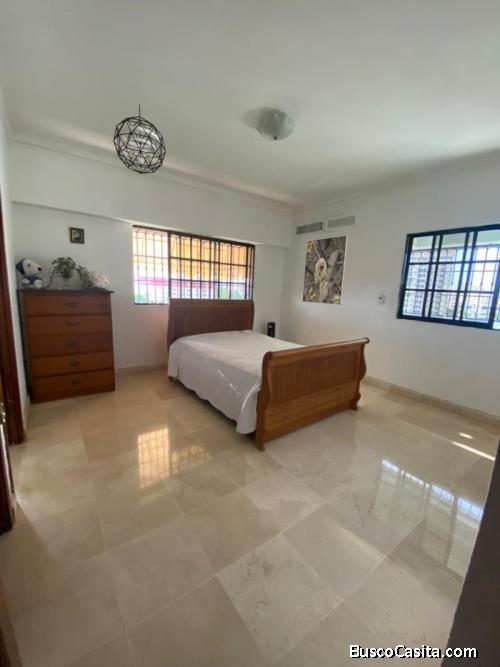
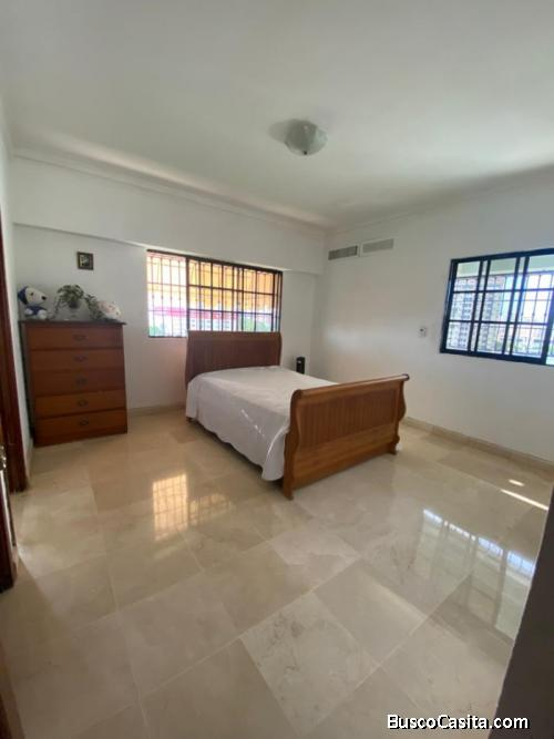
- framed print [301,234,349,306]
- pendant light [112,103,167,175]
